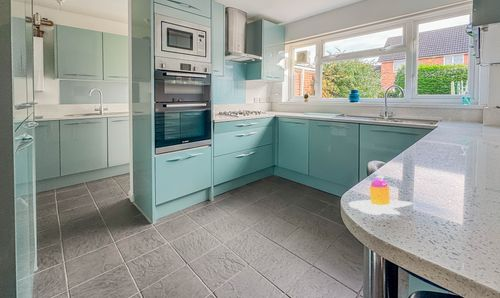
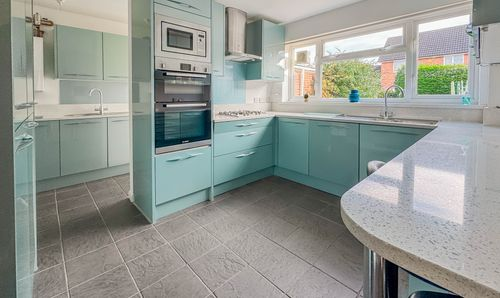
- mug [348,175,414,216]
